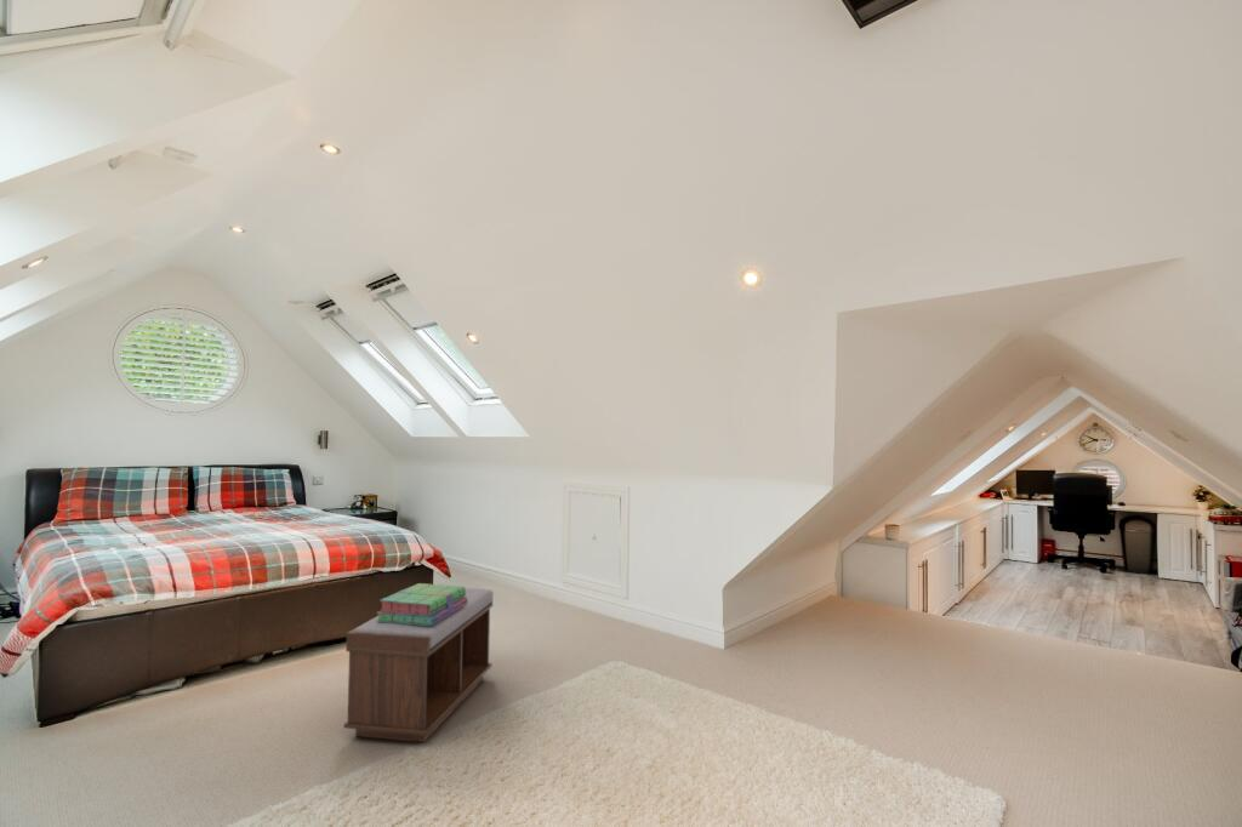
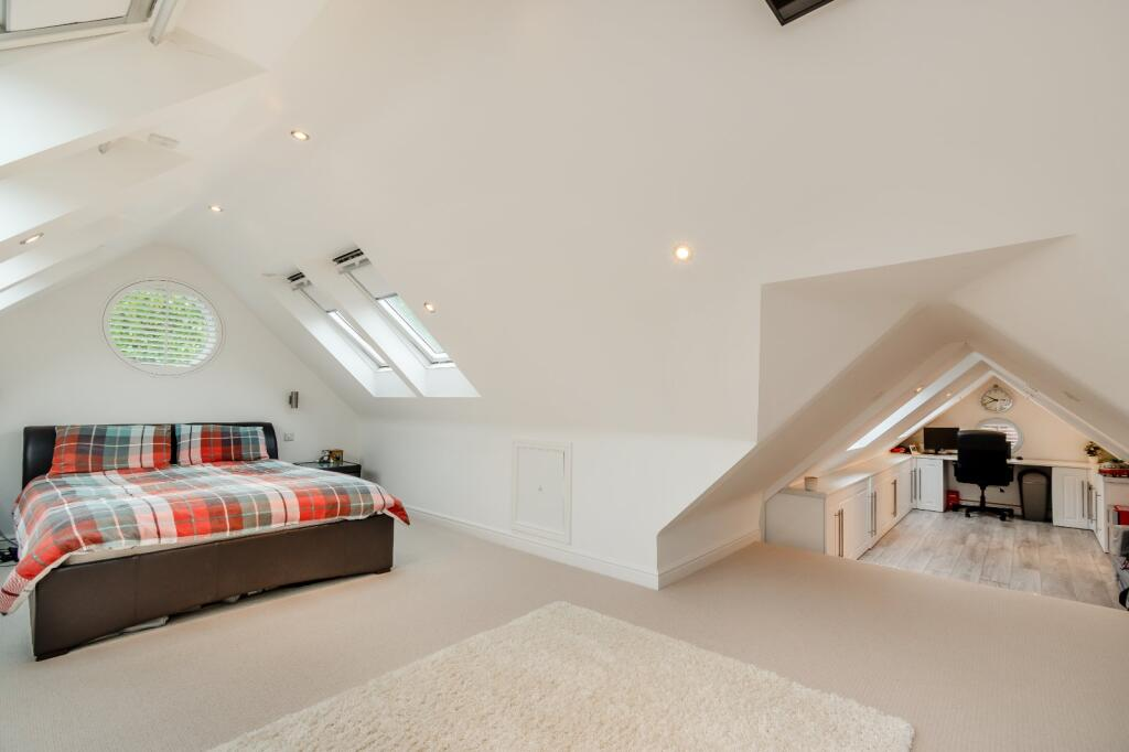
- stack of books [375,582,468,626]
- bench [343,587,494,743]
